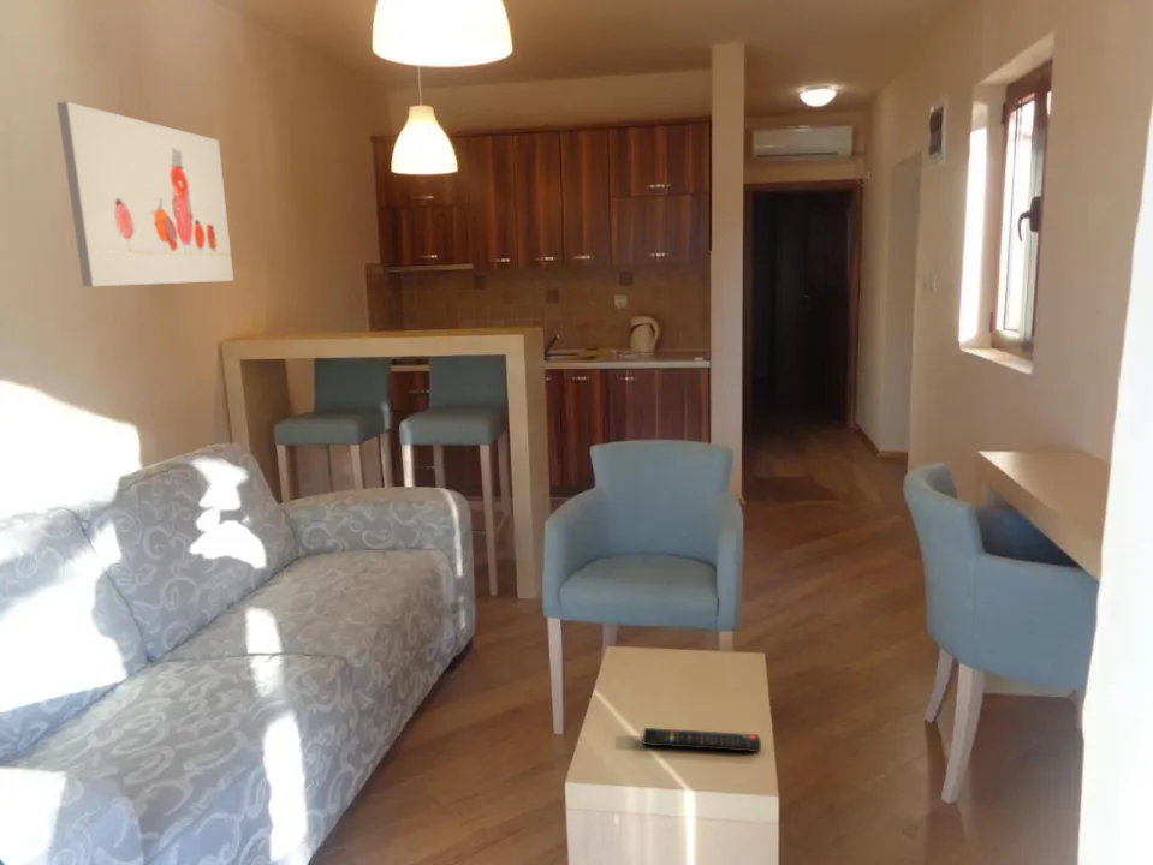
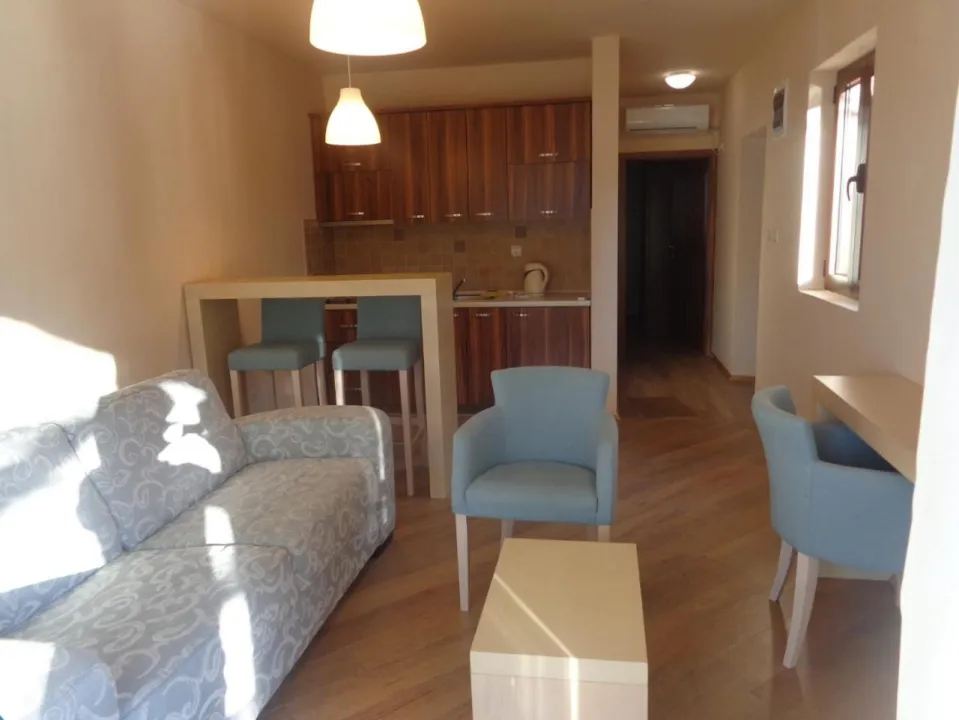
- remote control [641,727,762,753]
- wall art [55,101,234,288]
